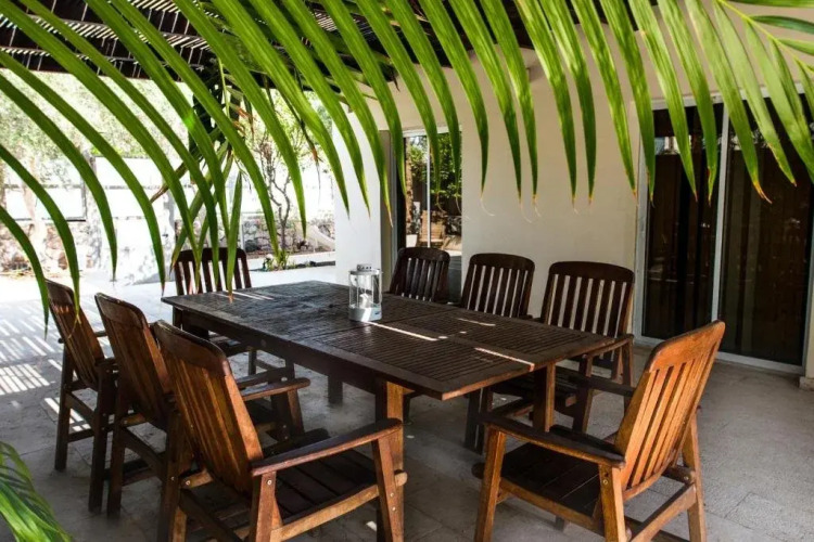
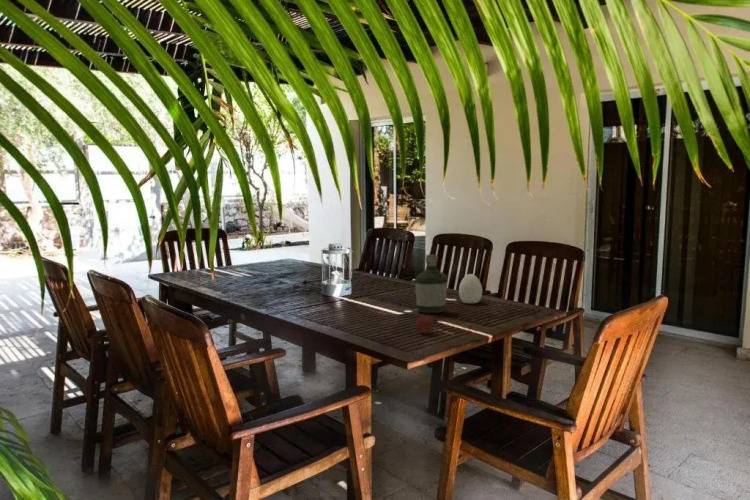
+ fruit [416,314,435,334]
+ decorative egg [458,273,483,304]
+ bottle [414,254,448,314]
